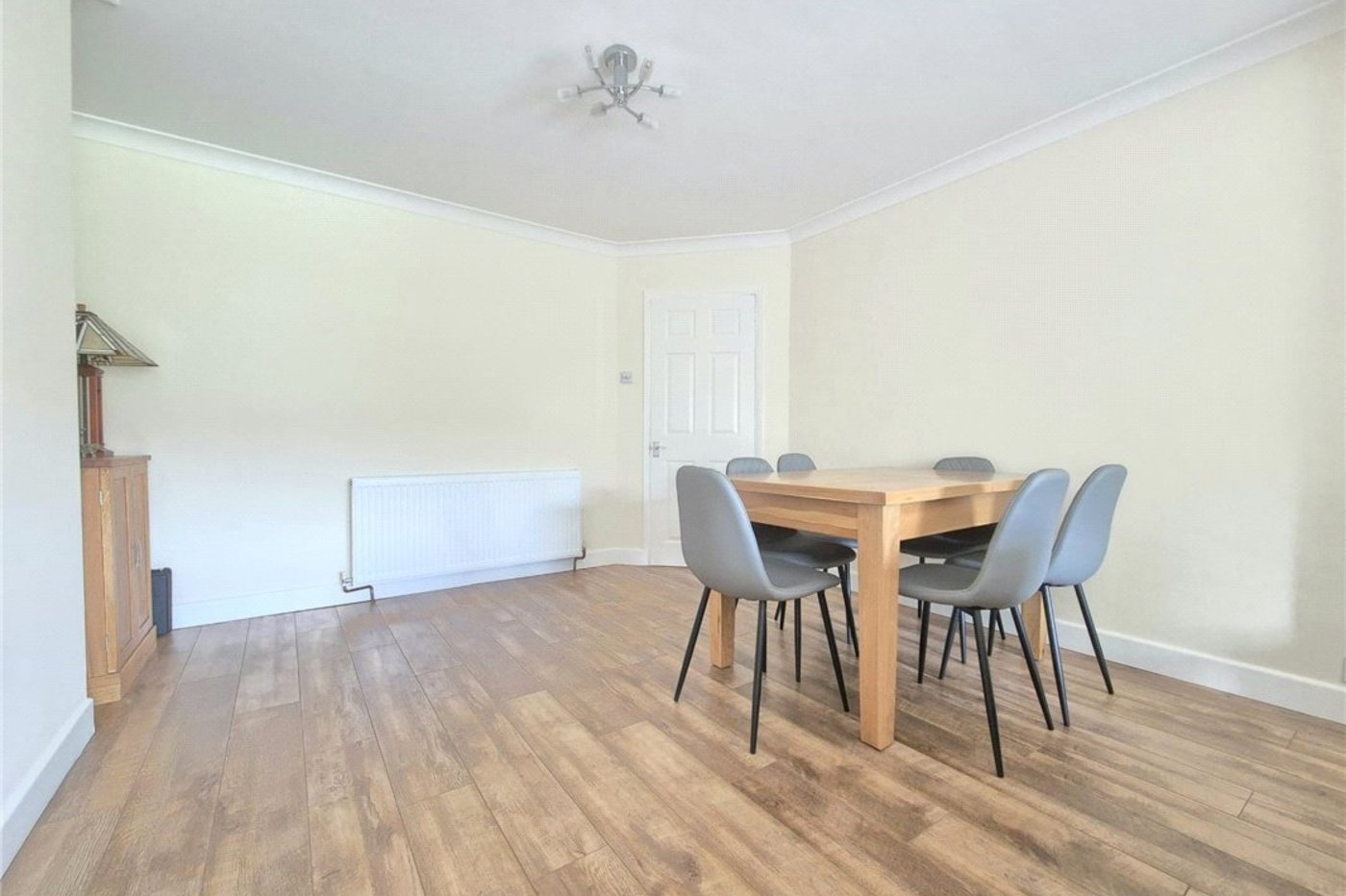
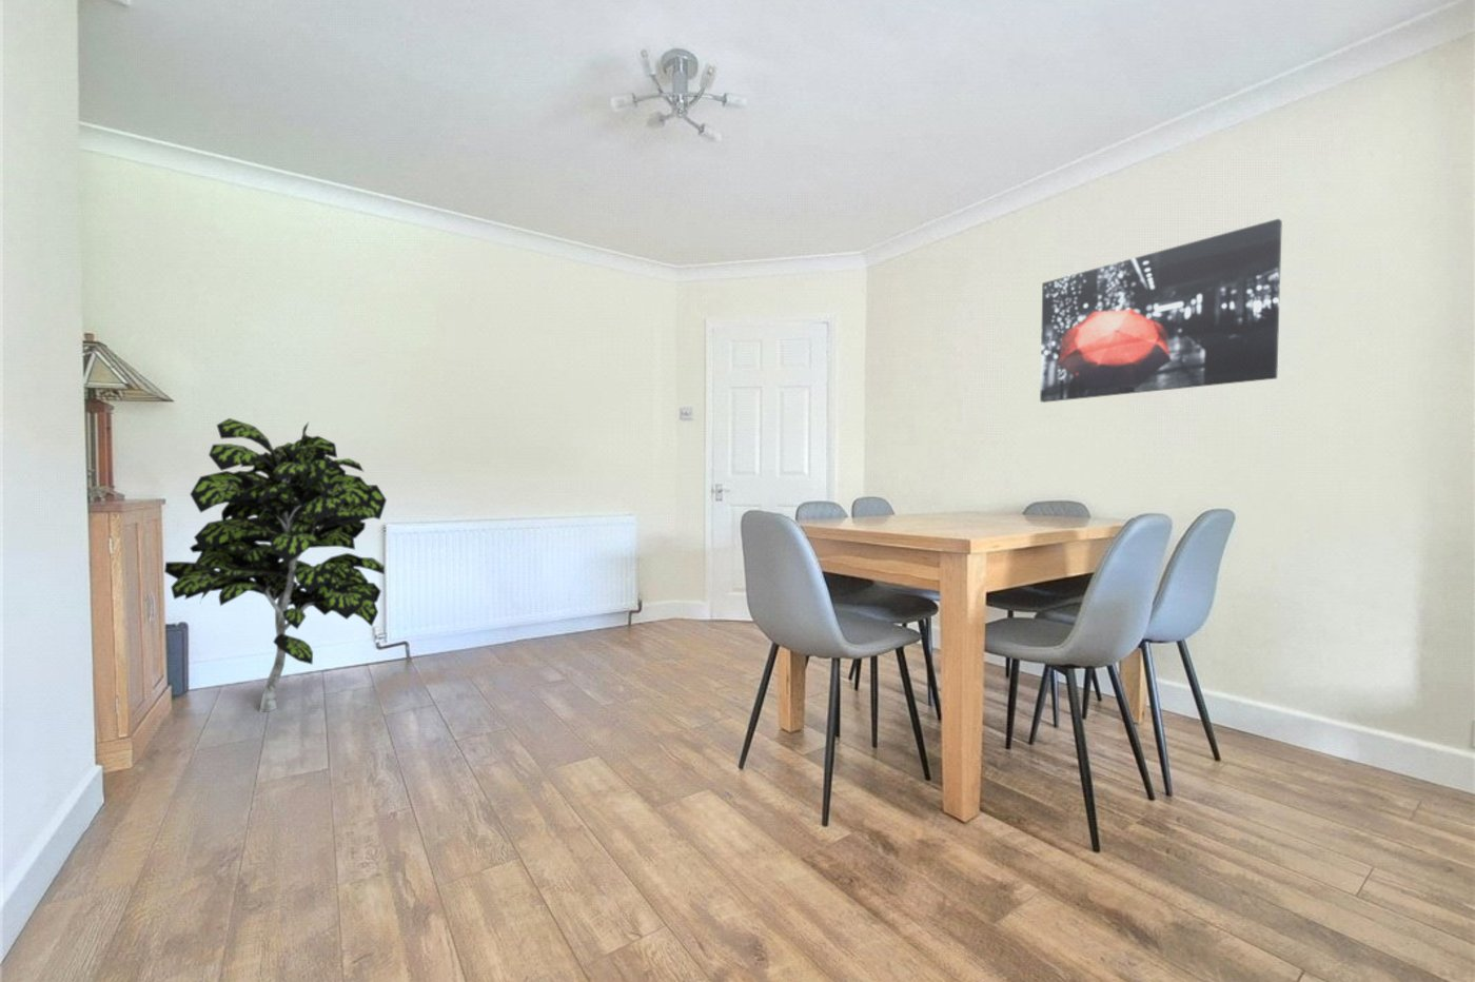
+ indoor plant [163,418,388,713]
+ wall art [1039,218,1283,403]
